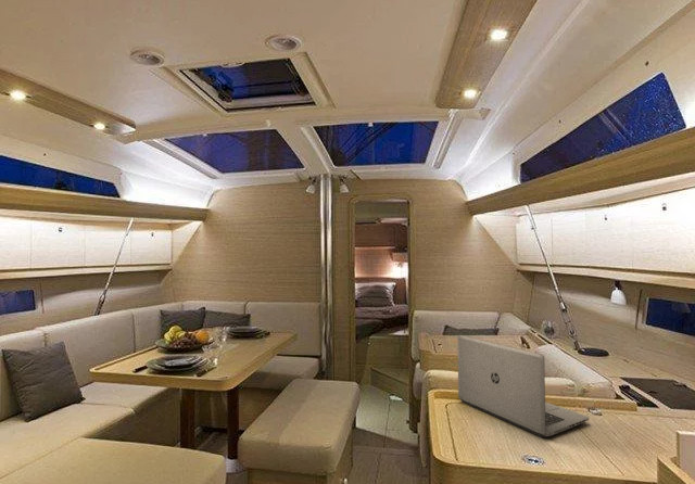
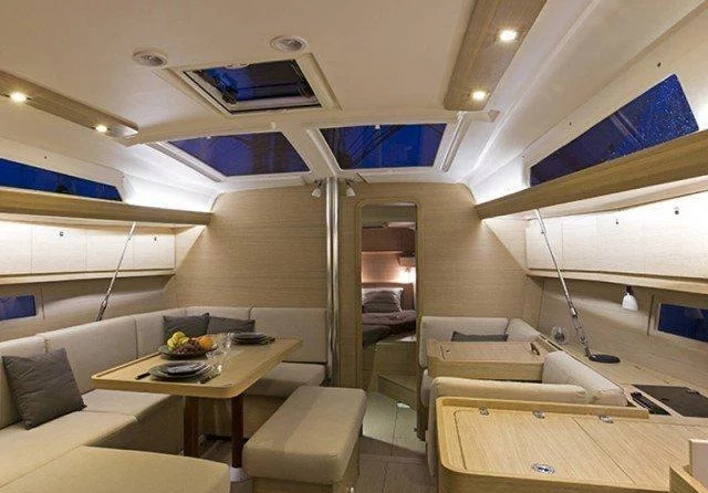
- laptop [456,334,590,438]
